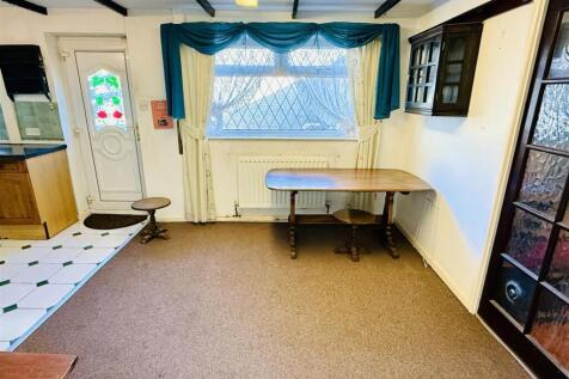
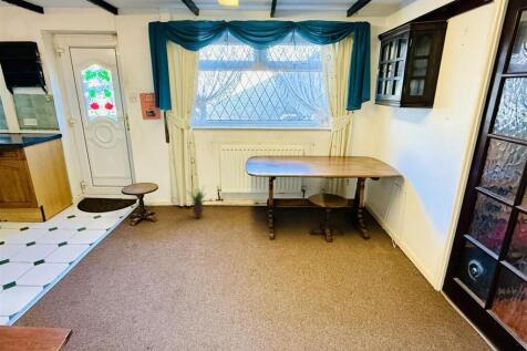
+ potted plant [186,185,211,219]
